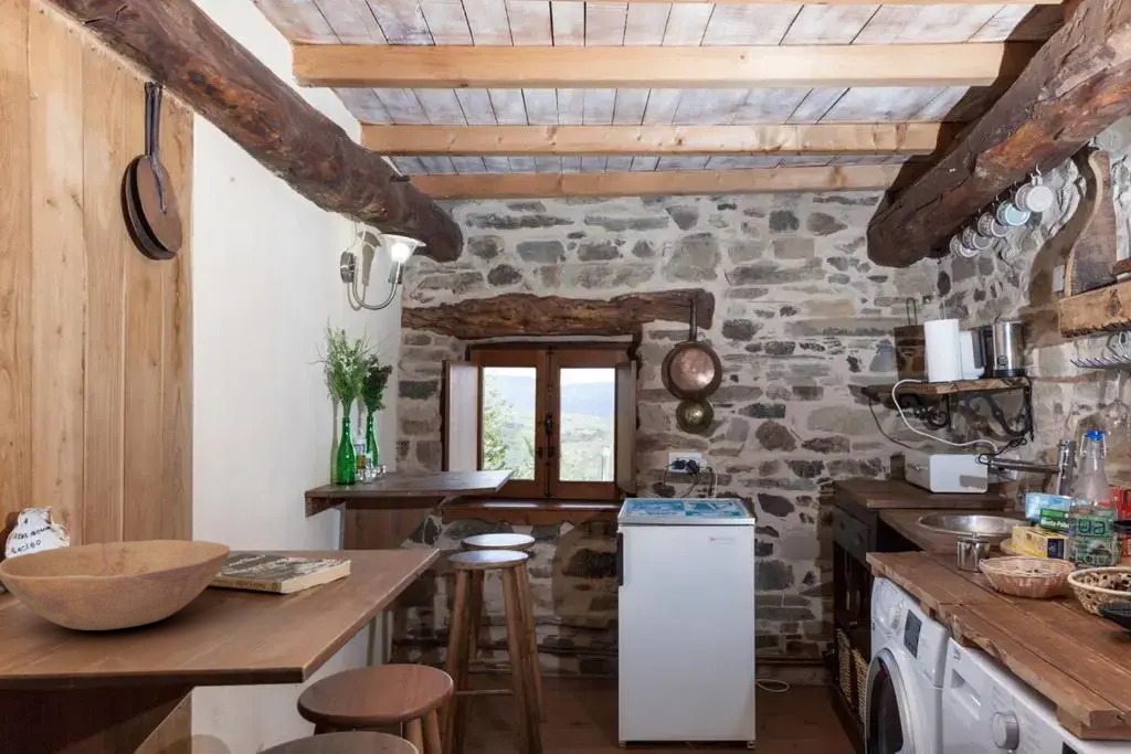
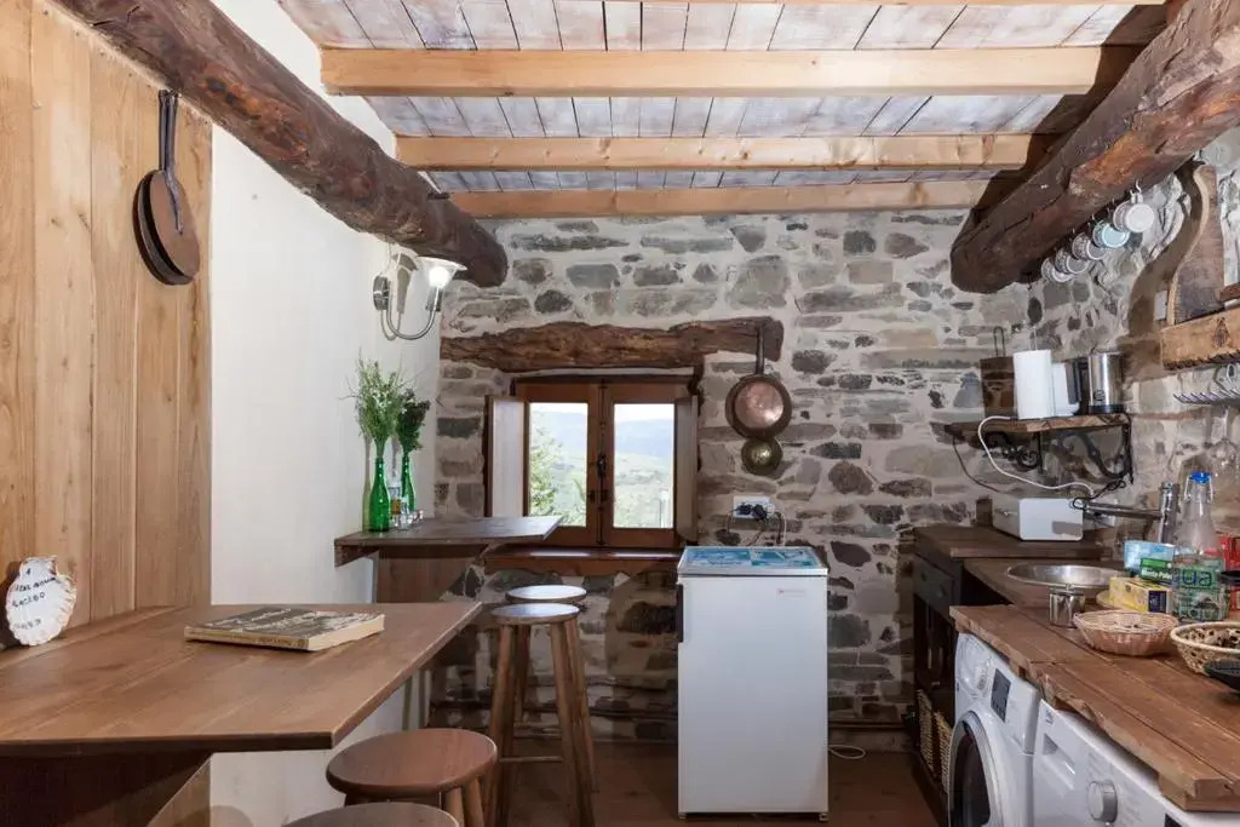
- bowl [0,539,231,631]
